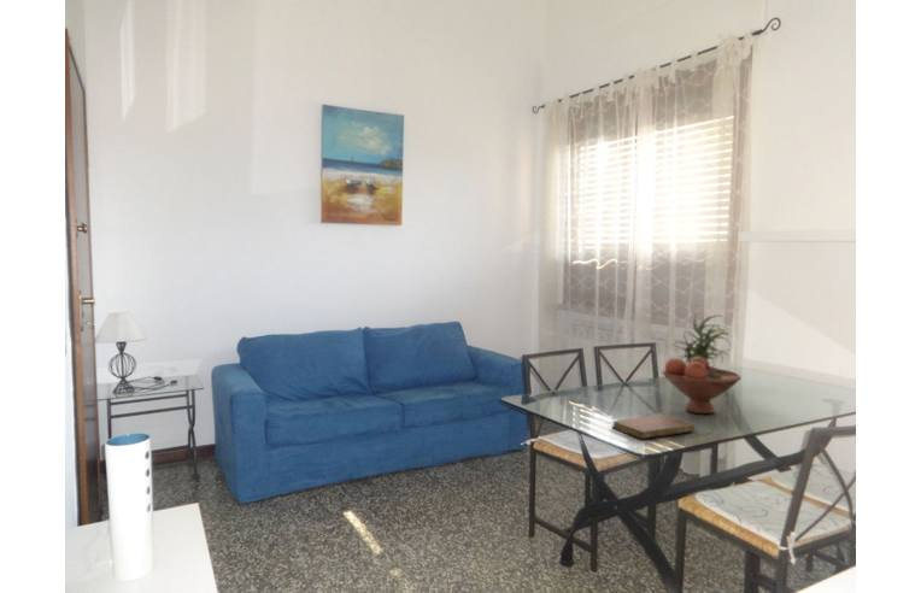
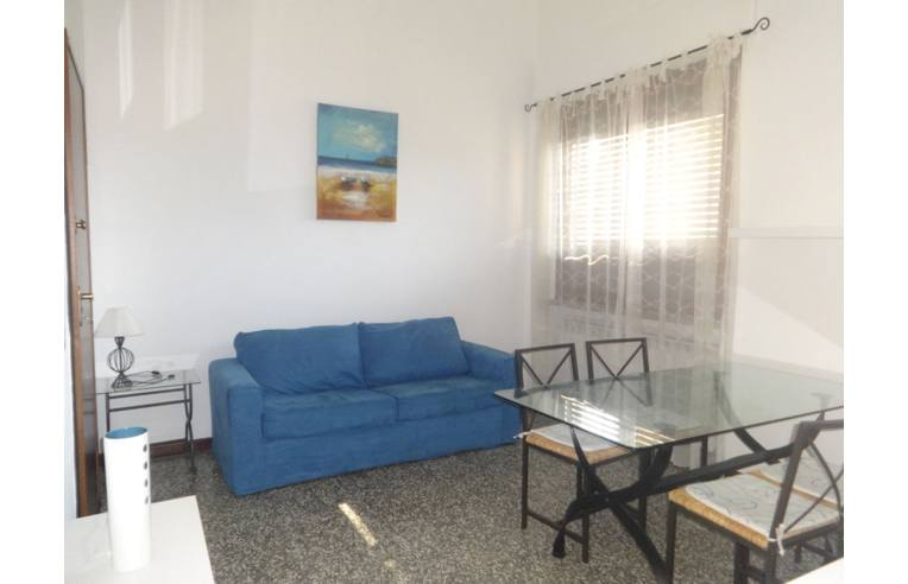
- notebook [611,413,696,440]
- potted plant [673,311,733,366]
- fruit bowl [661,357,741,415]
